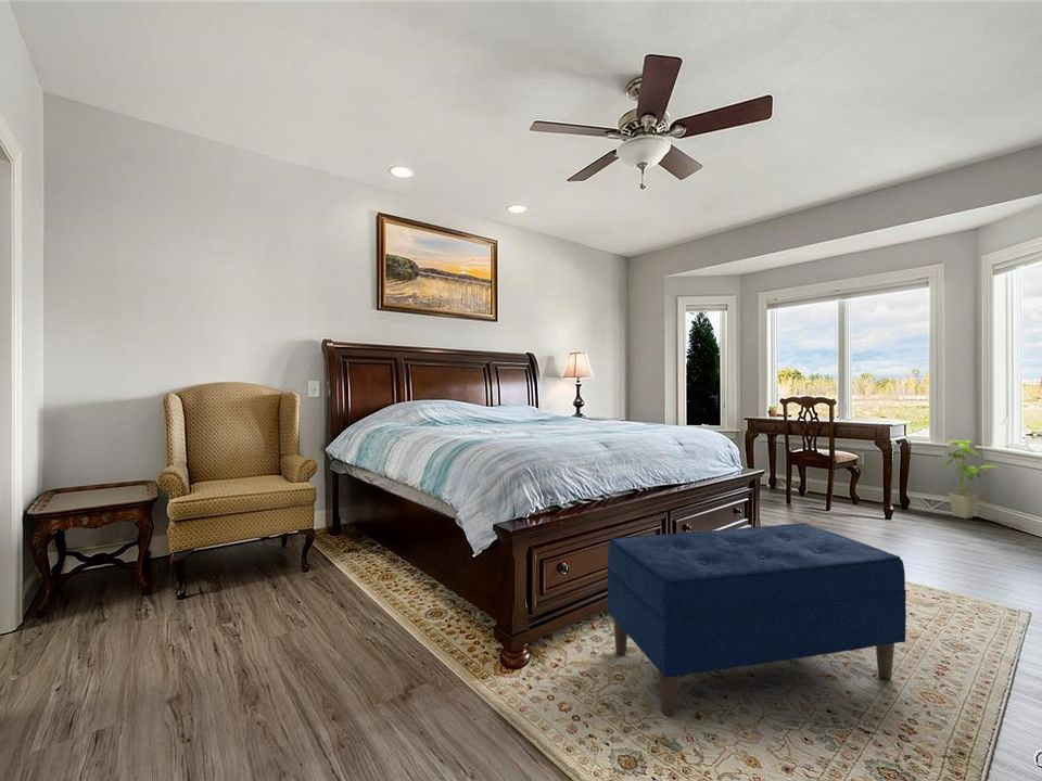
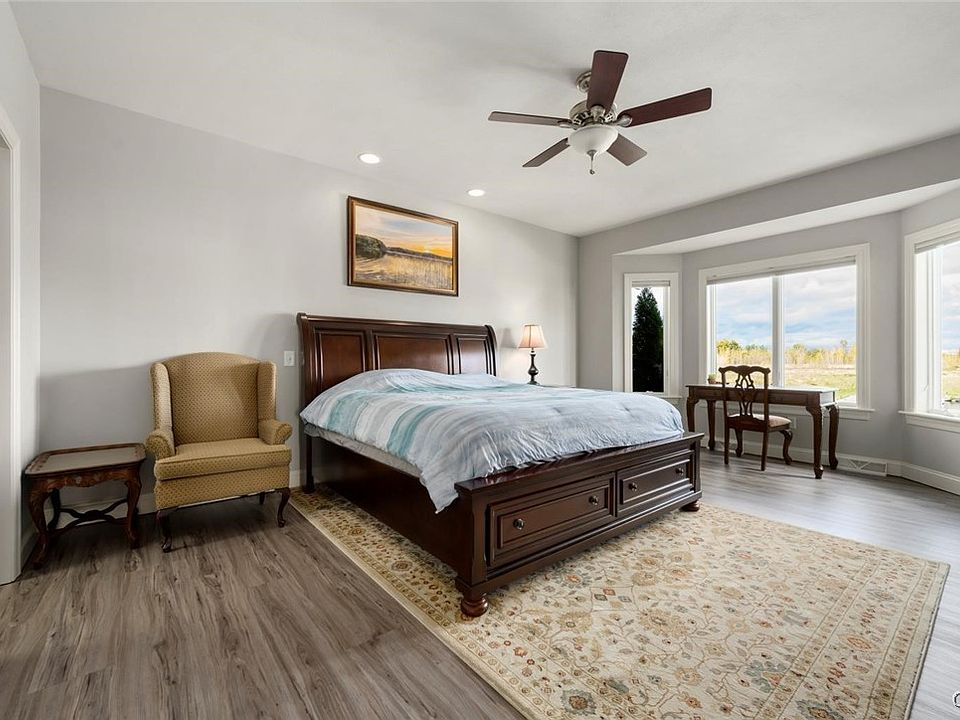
- house plant [943,439,1002,520]
- bench [607,523,907,717]
